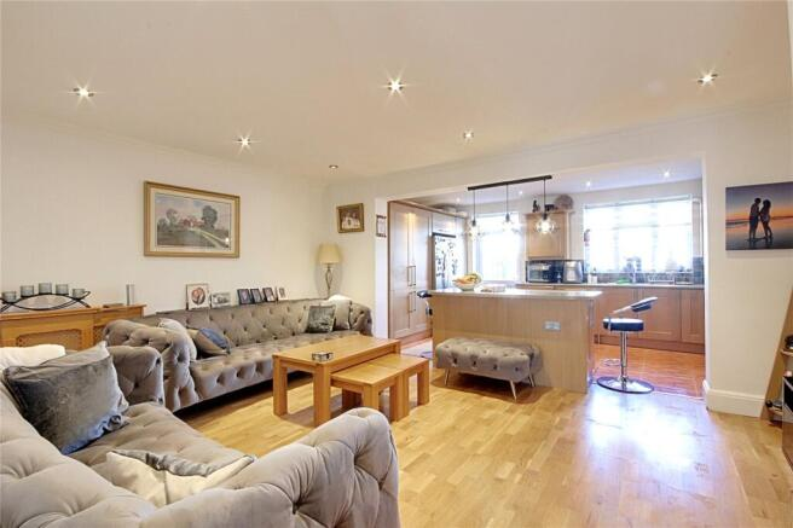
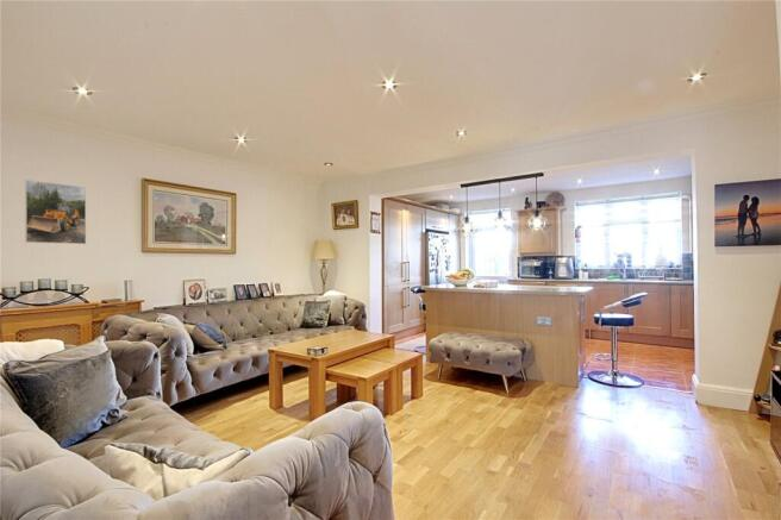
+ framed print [24,178,87,245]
